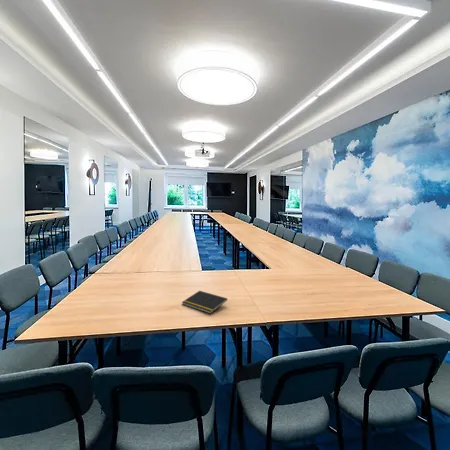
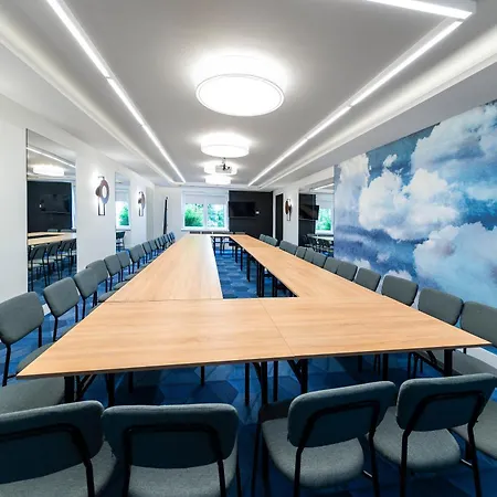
- notepad [181,290,228,315]
